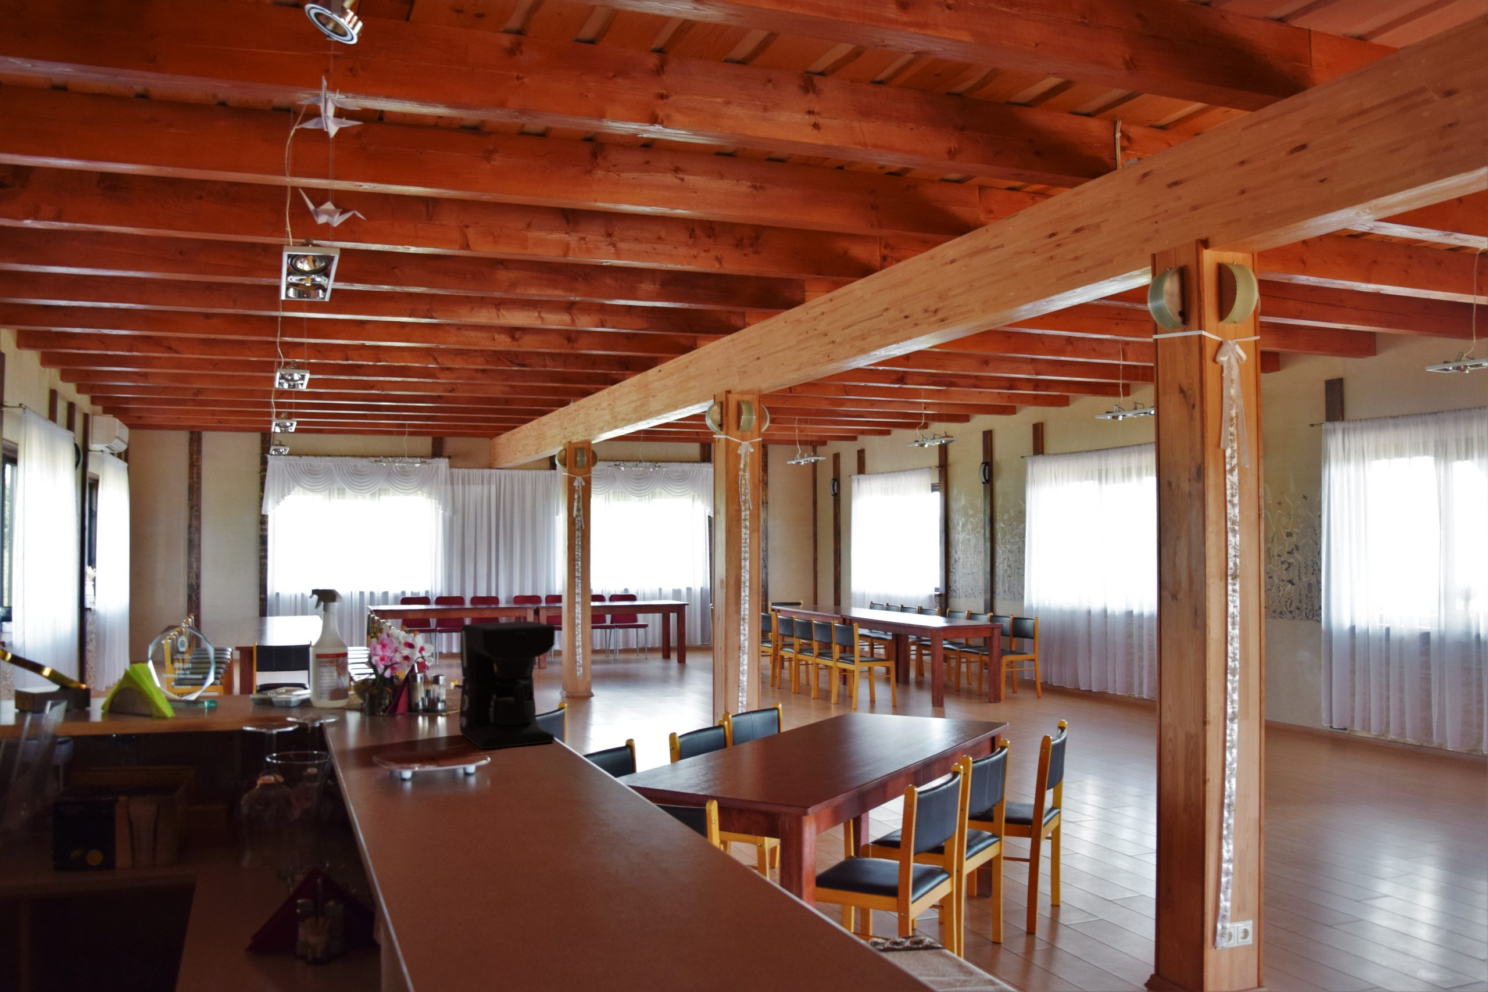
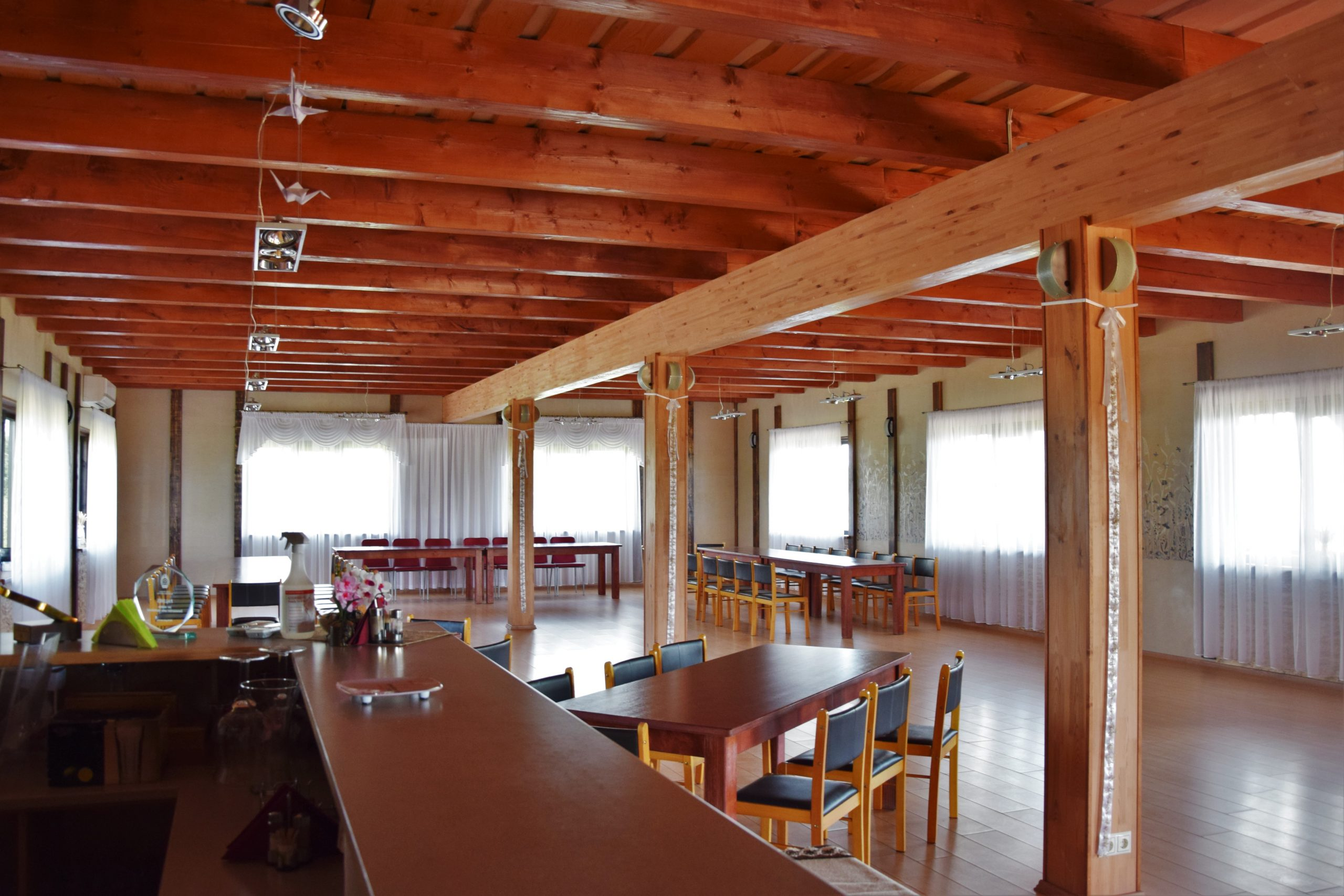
- coffee maker [458,621,556,750]
